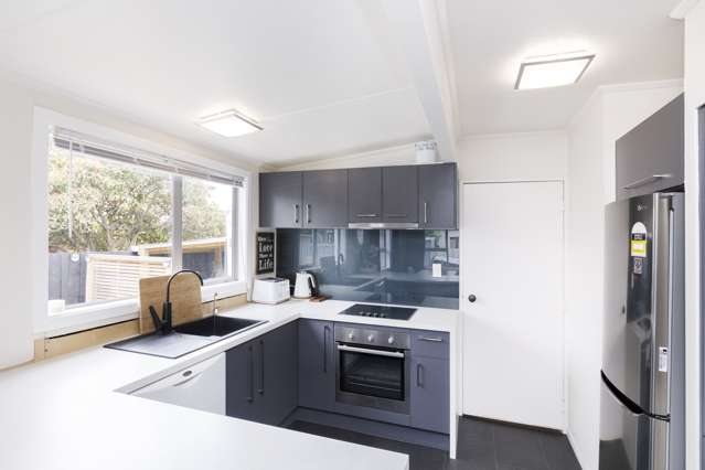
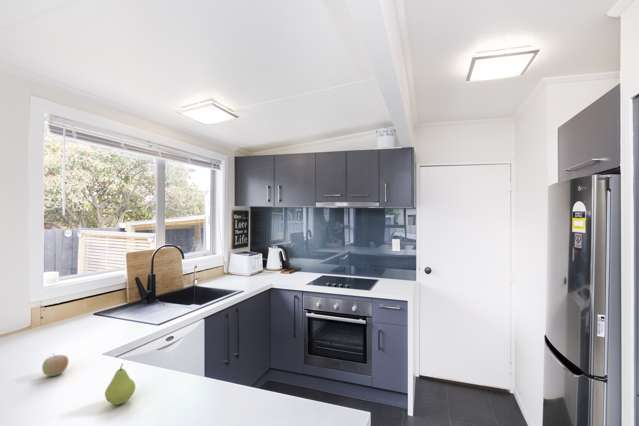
+ fruit [104,362,136,406]
+ fruit [41,352,70,377]
